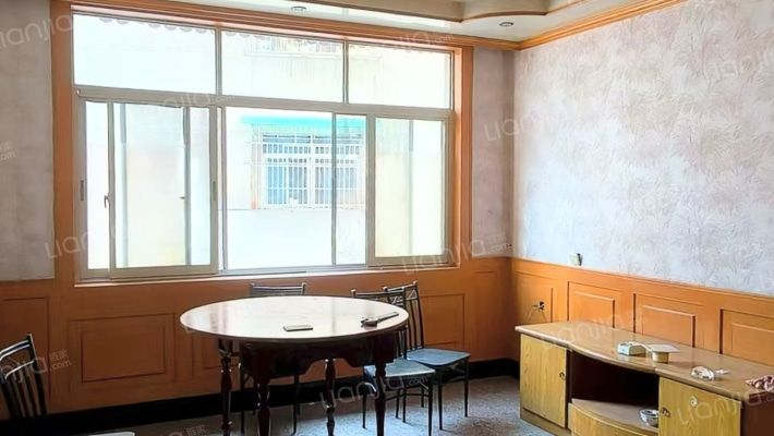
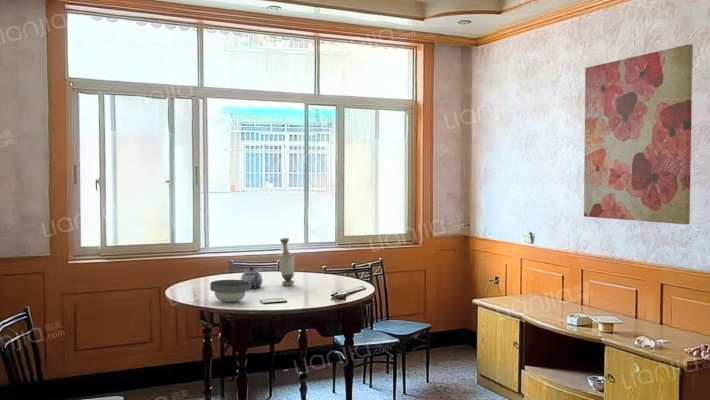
+ vase [277,237,295,286]
+ wall art [583,43,694,225]
+ teapot [240,266,263,290]
+ bowl [209,279,251,303]
